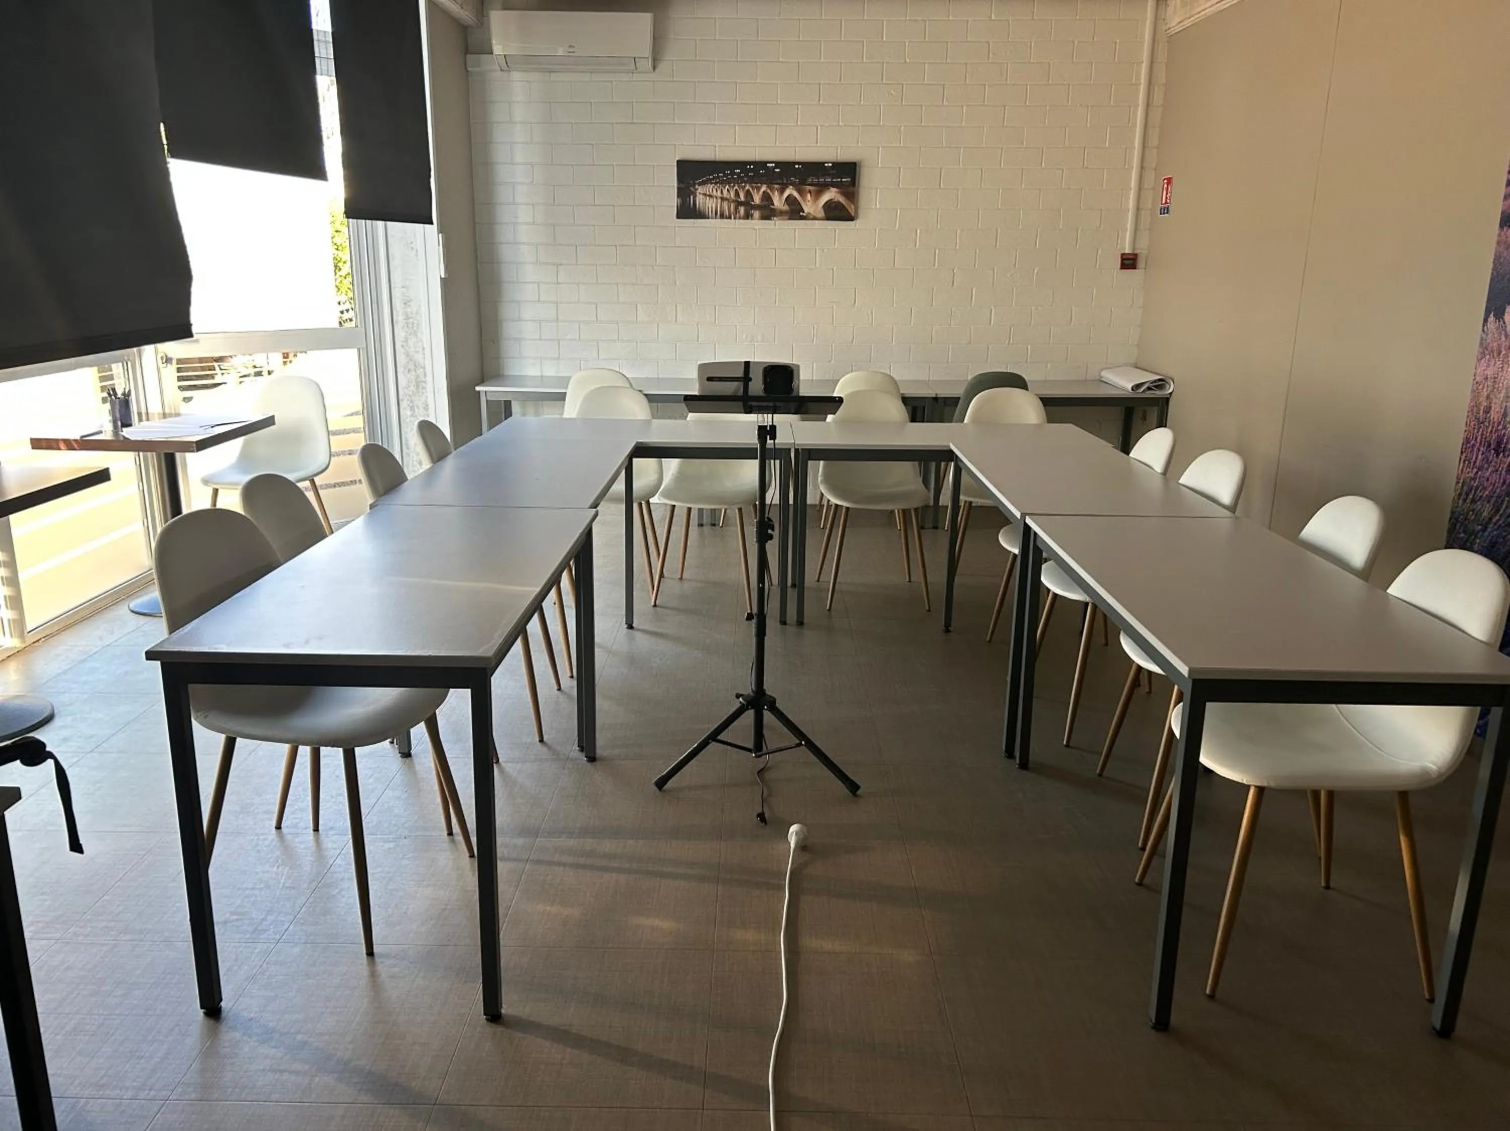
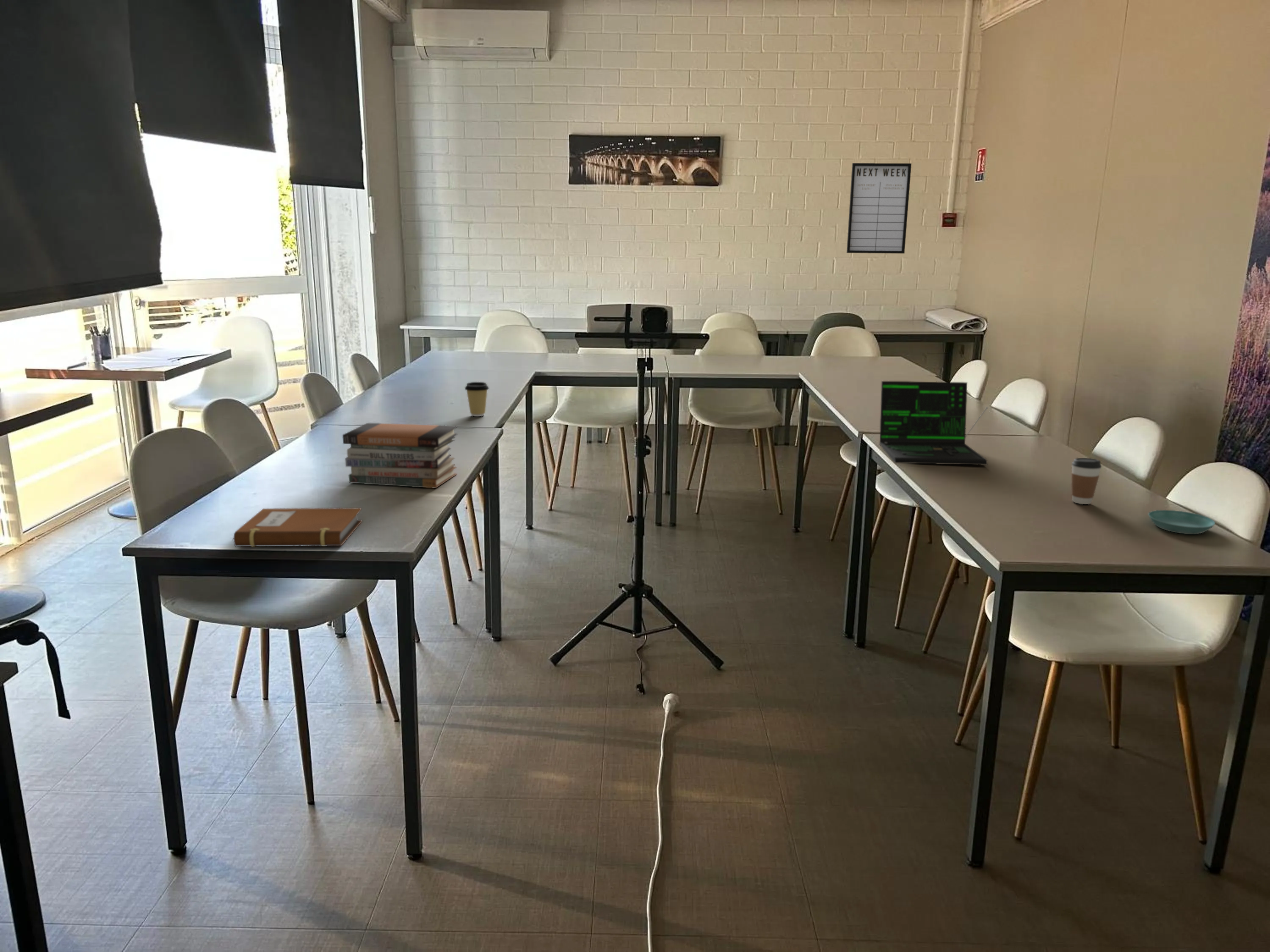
+ saucer [1148,509,1216,534]
+ book stack [342,423,458,489]
+ coffee cup [1071,457,1102,505]
+ laptop [879,381,988,465]
+ coffee cup [464,382,489,417]
+ writing board [846,162,912,254]
+ notebook [231,508,362,547]
